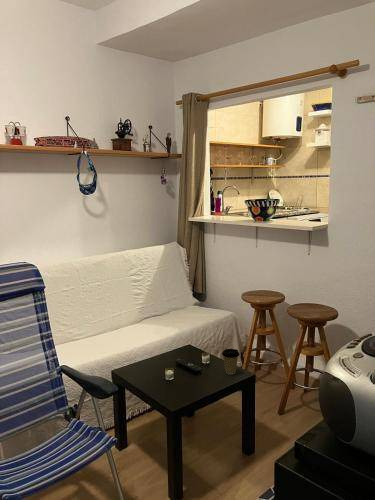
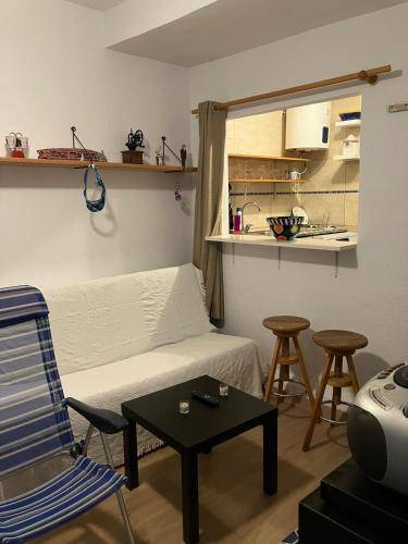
- coffee cup [221,348,241,376]
